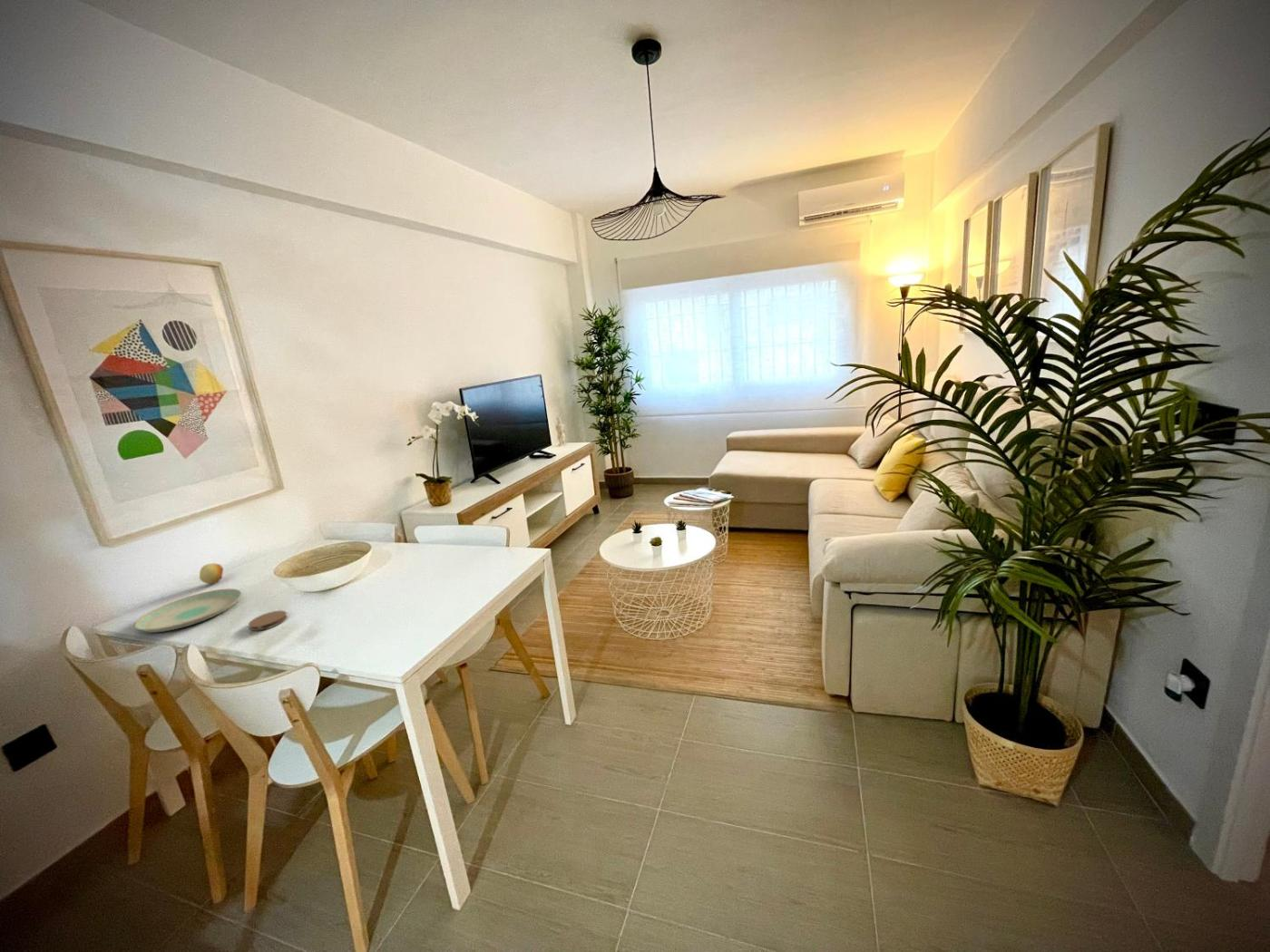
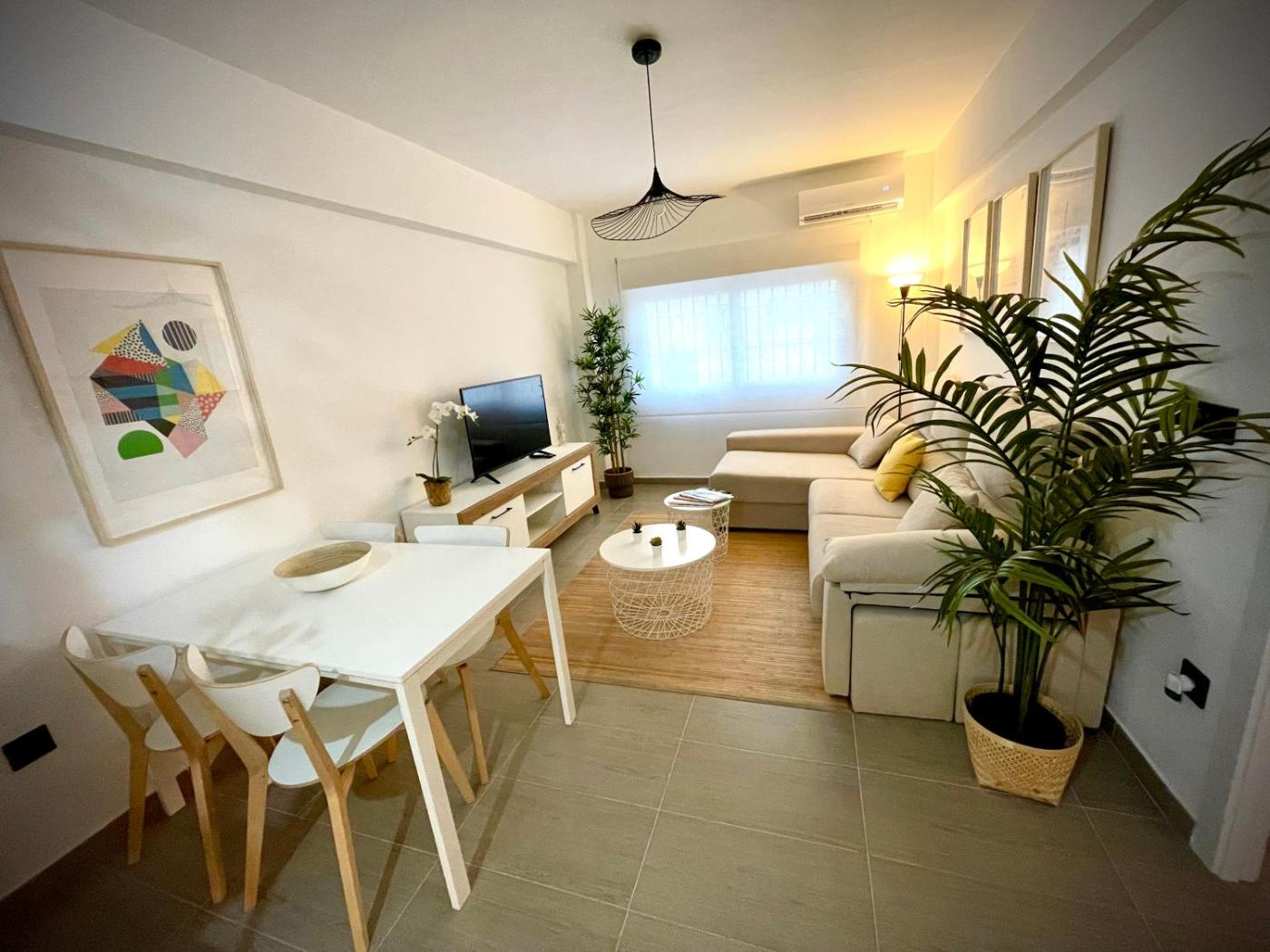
- fruit [199,562,224,585]
- coaster [248,609,288,632]
- plate [133,588,242,633]
